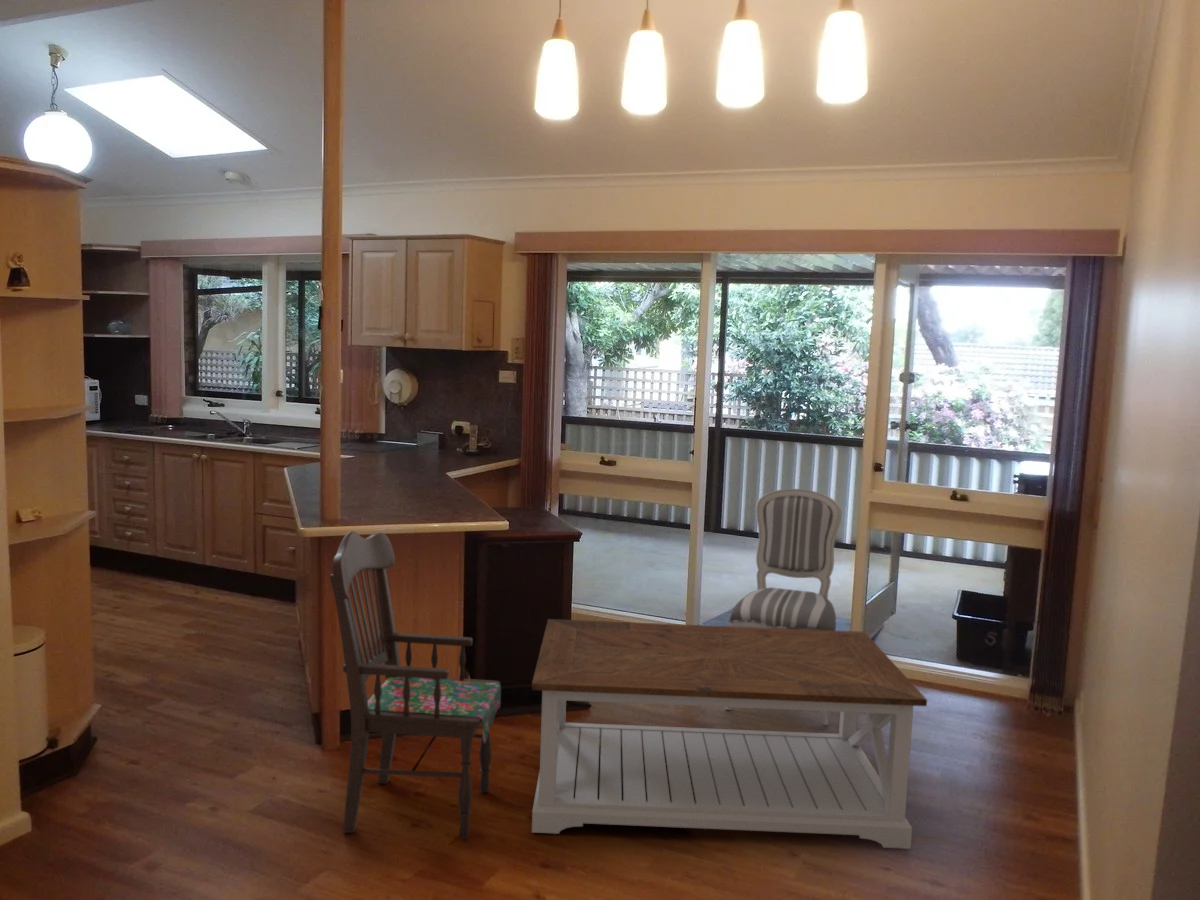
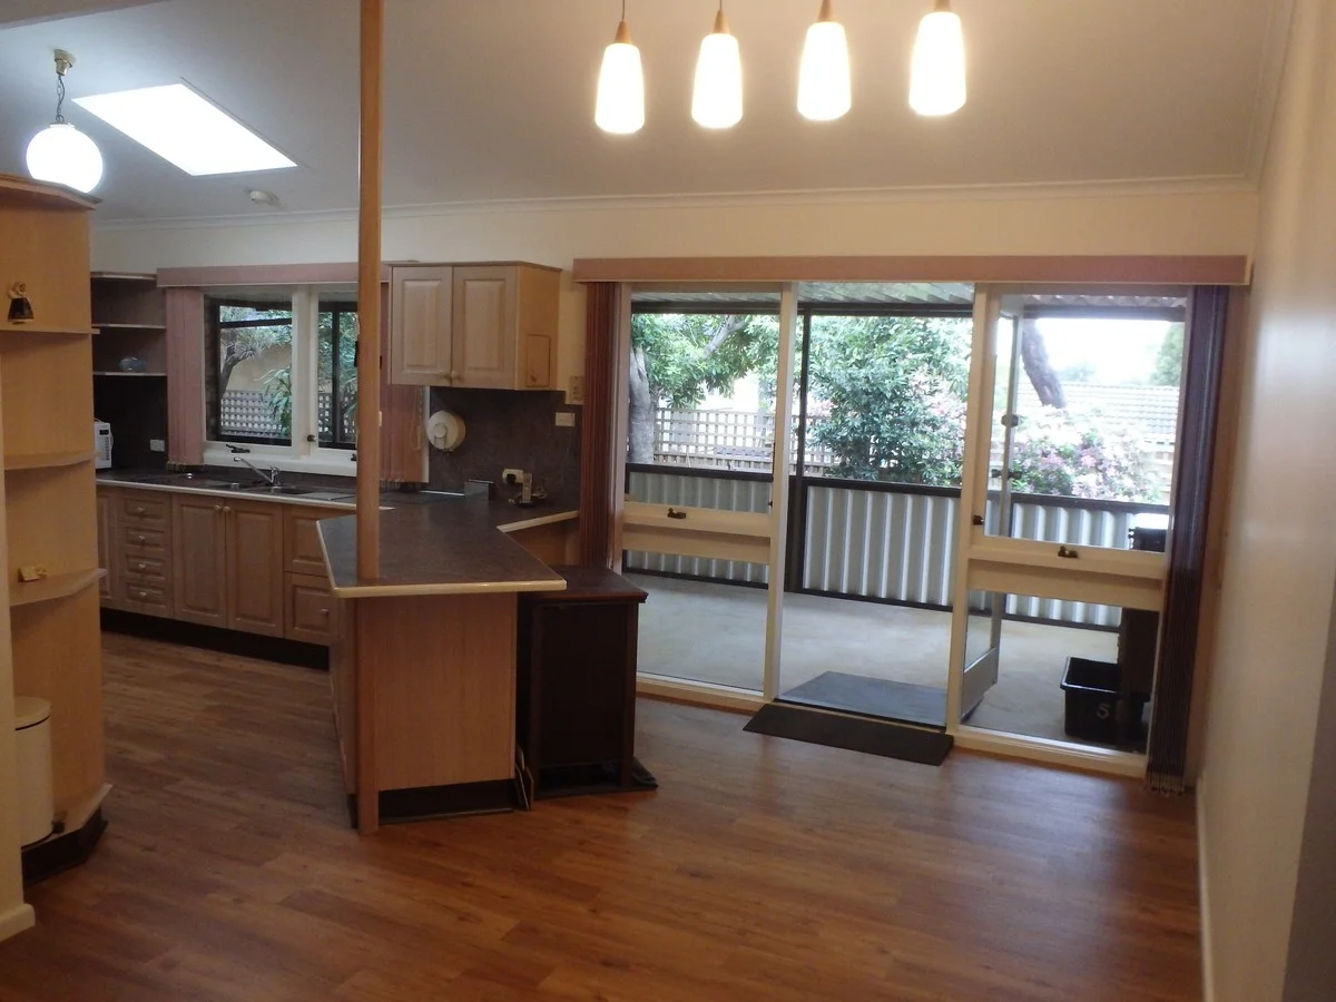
- dining chair [724,488,843,726]
- coffee table [531,618,928,850]
- dining chair [329,530,502,840]
